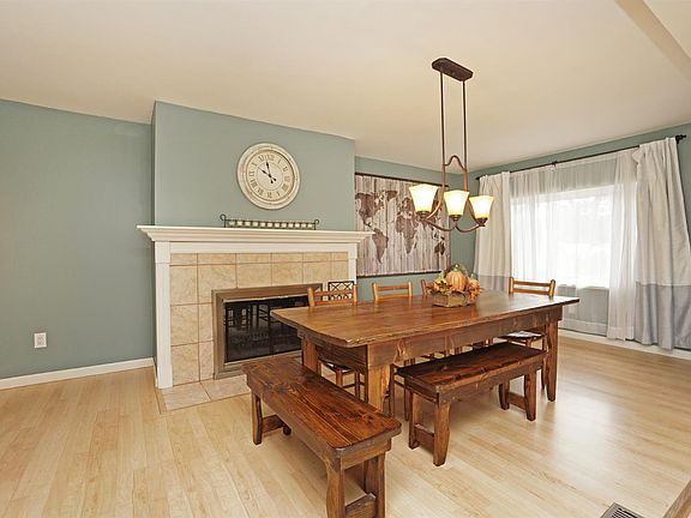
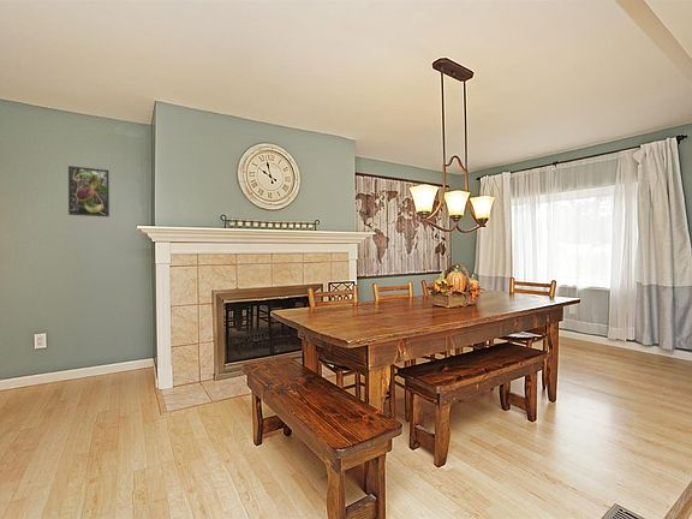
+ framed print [67,165,111,217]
